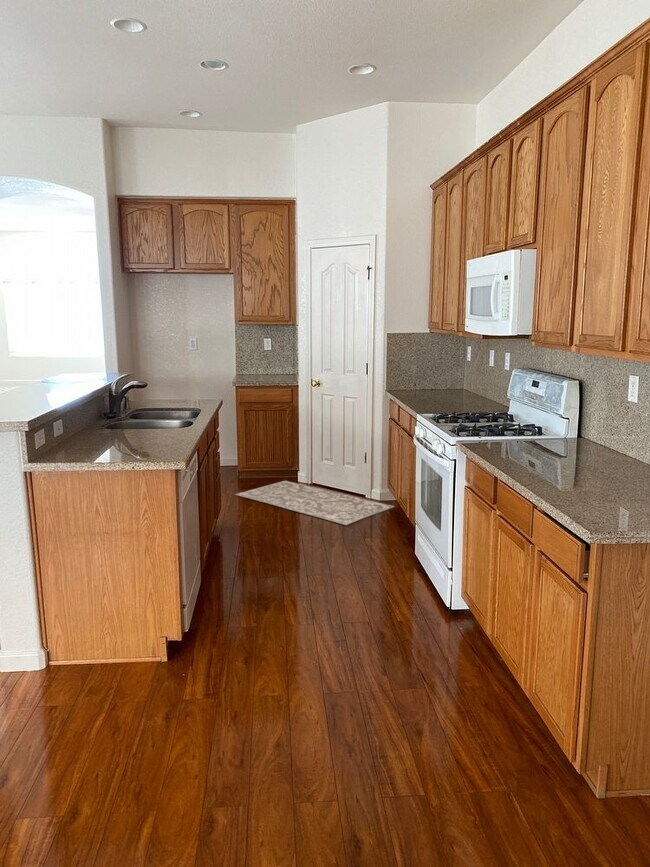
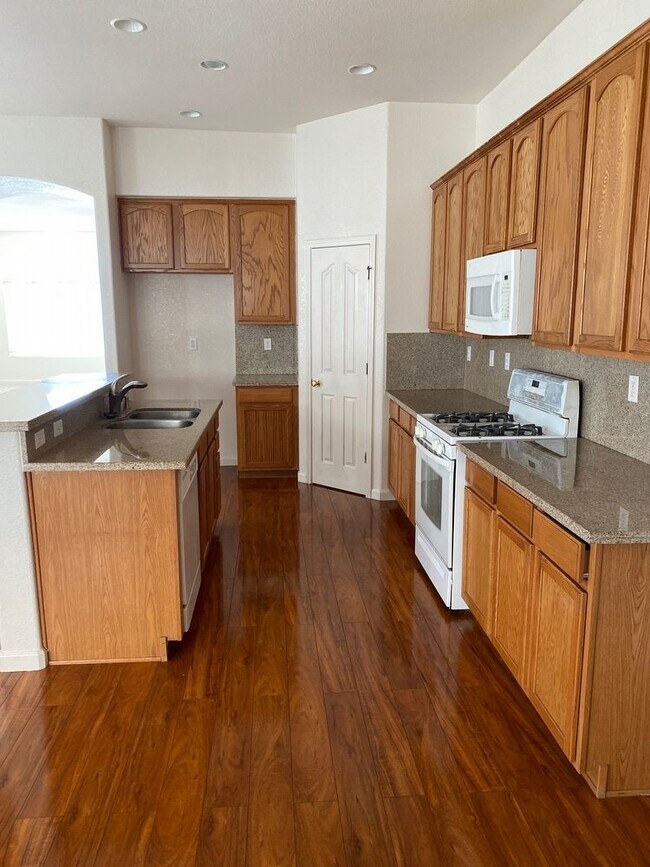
- rug [234,480,396,526]
